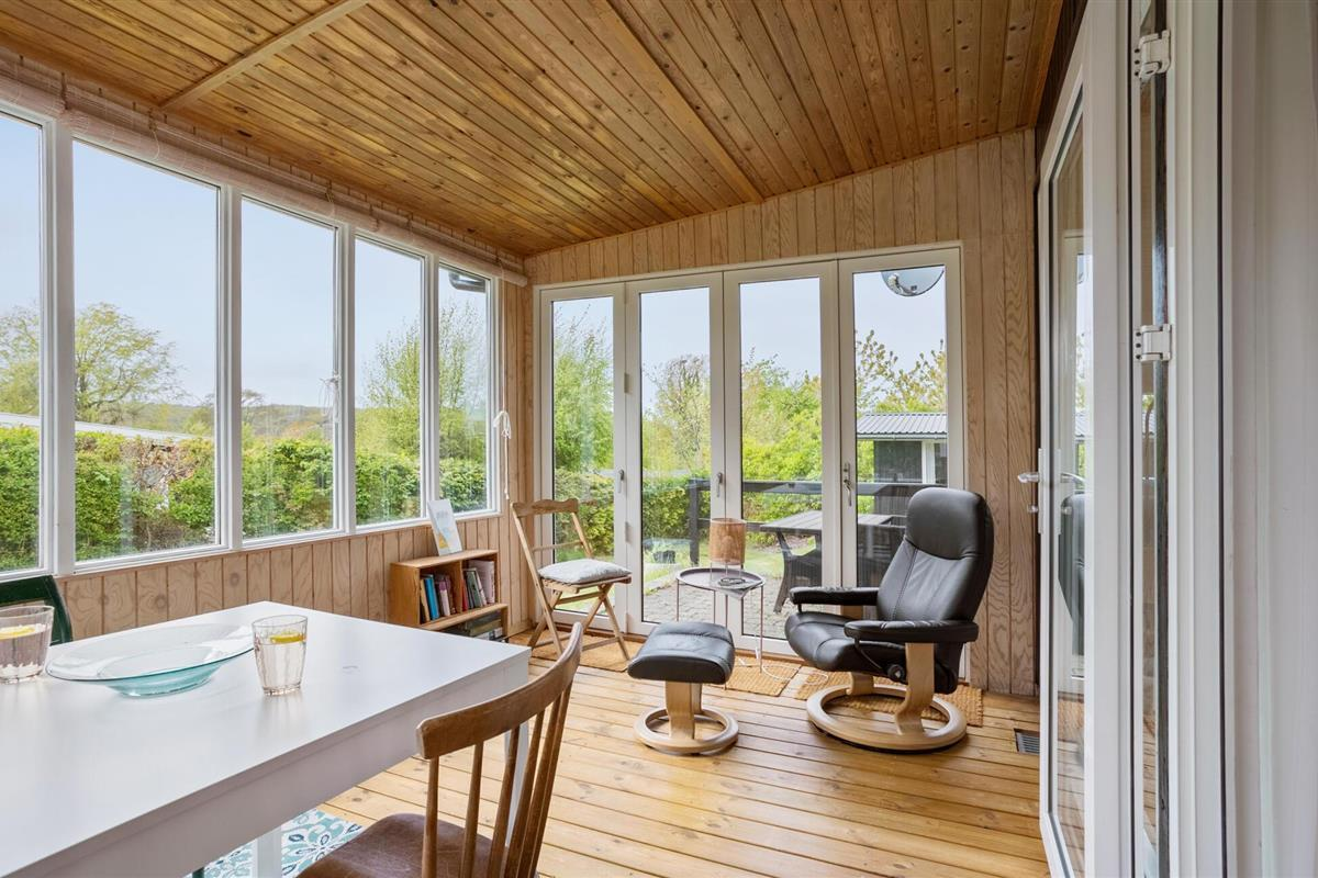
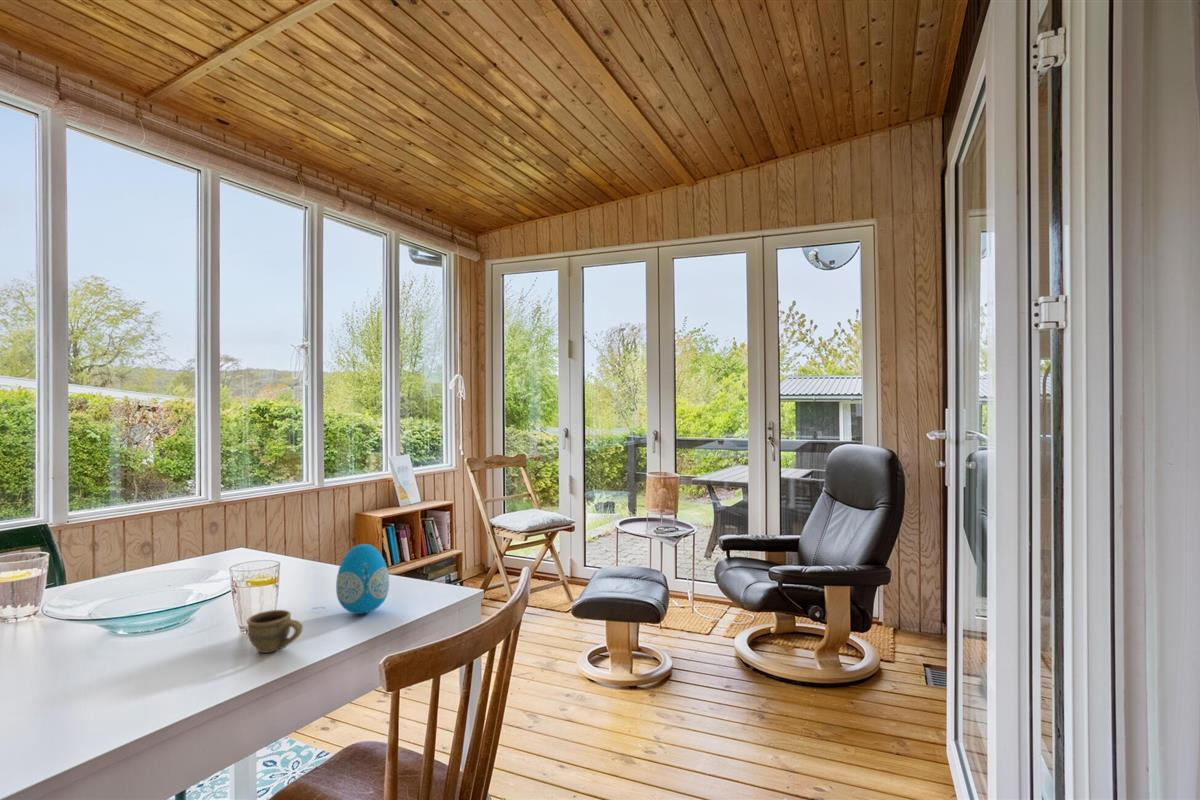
+ decorative egg [335,543,390,615]
+ cup [246,609,304,654]
